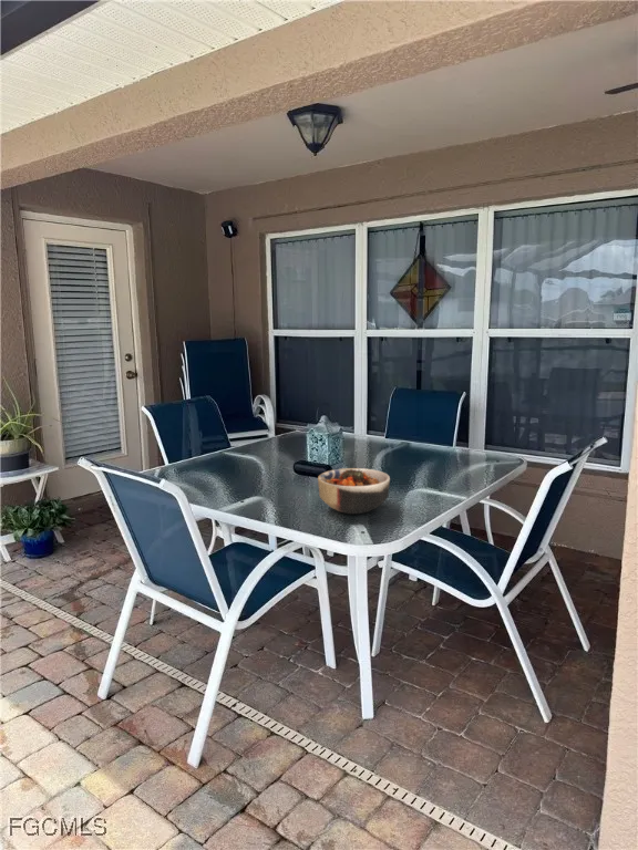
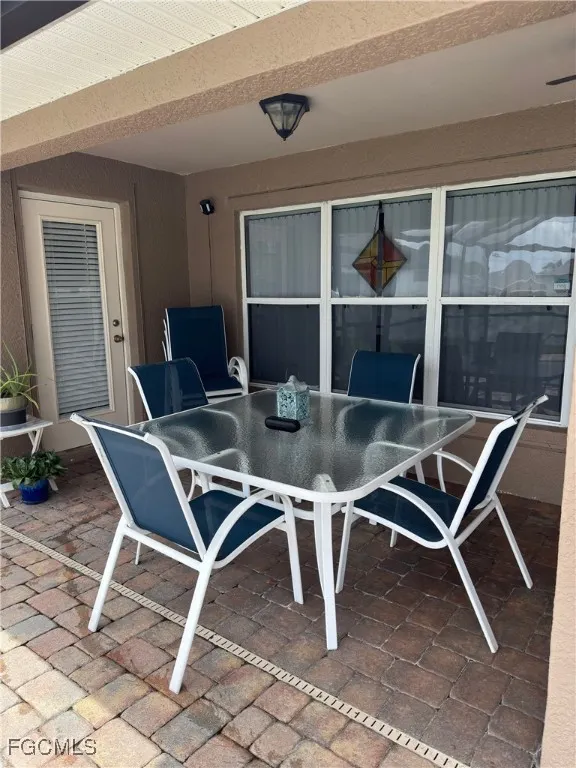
- bowl [317,467,391,515]
